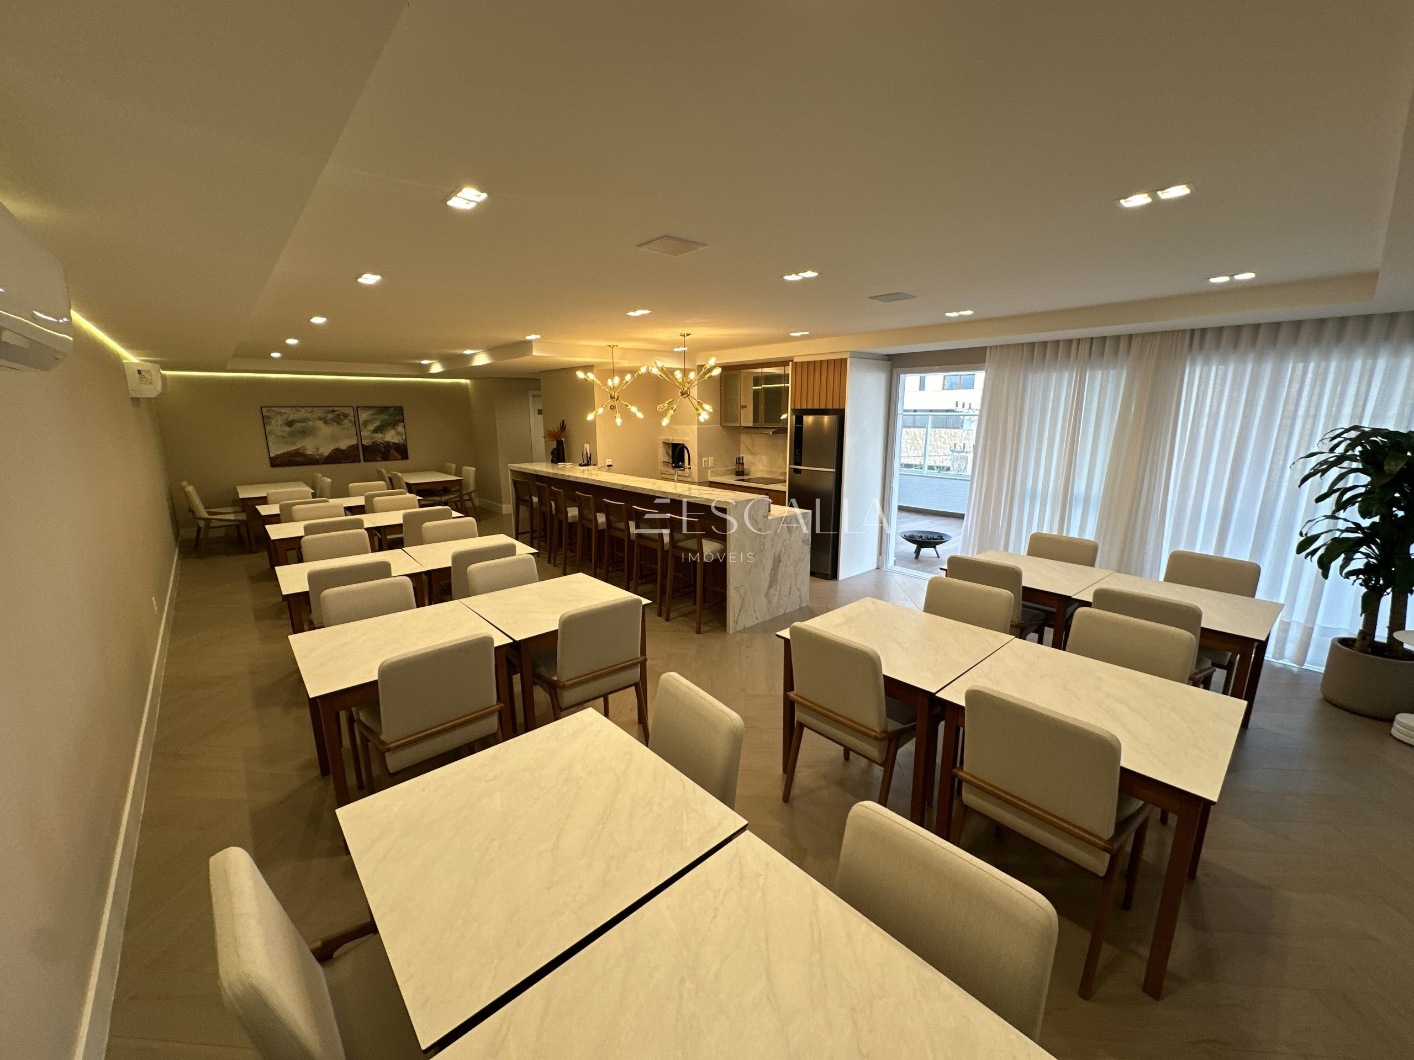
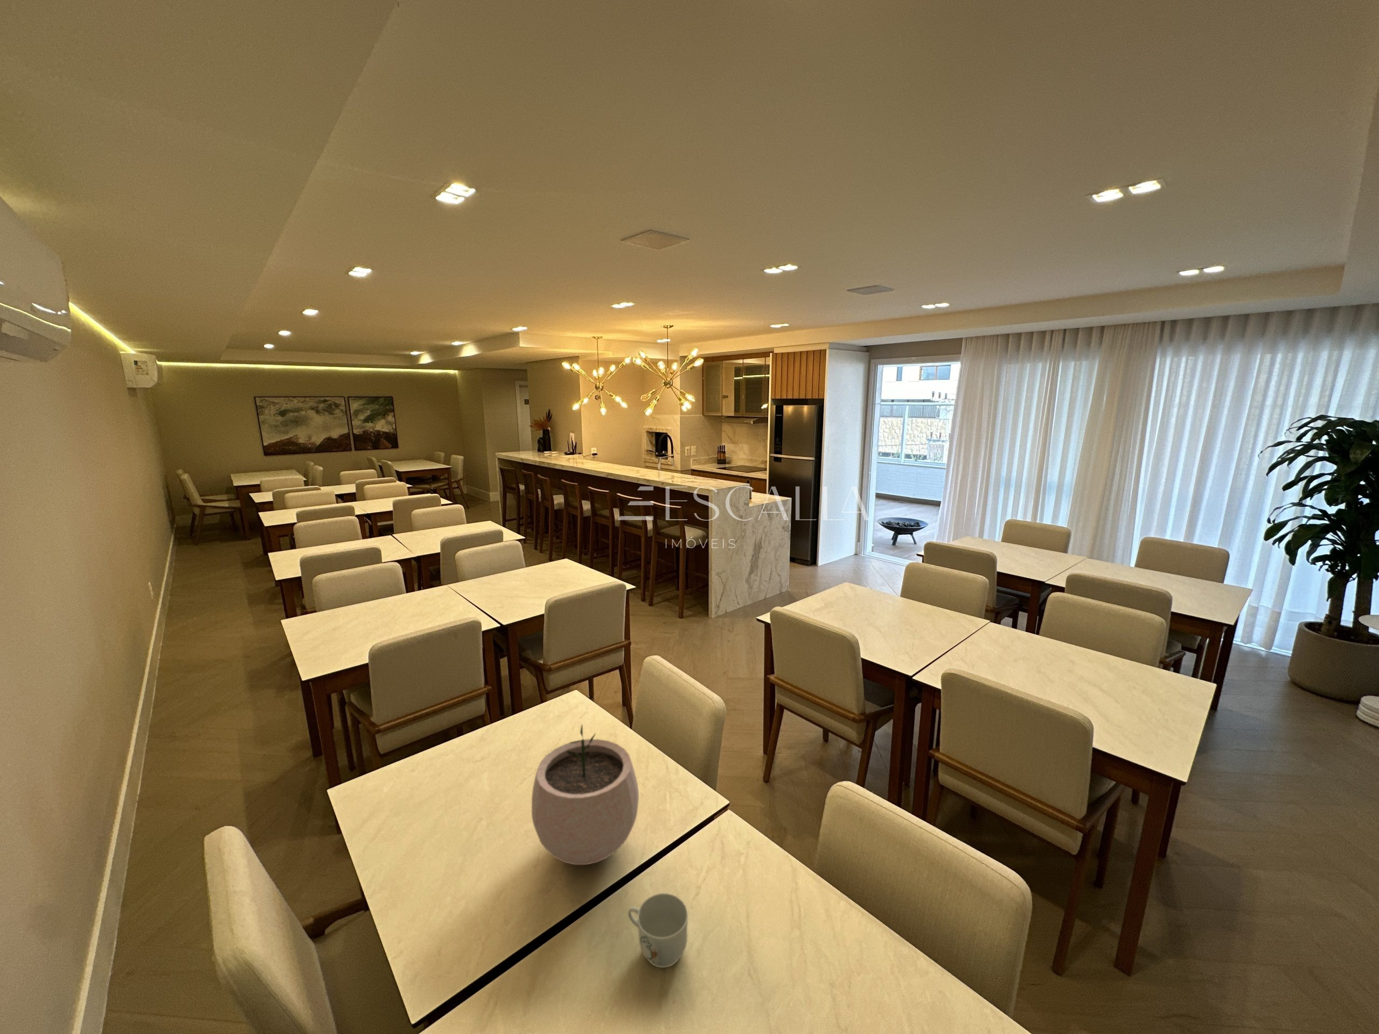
+ mug [627,893,688,969]
+ plant pot [531,723,640,866]
